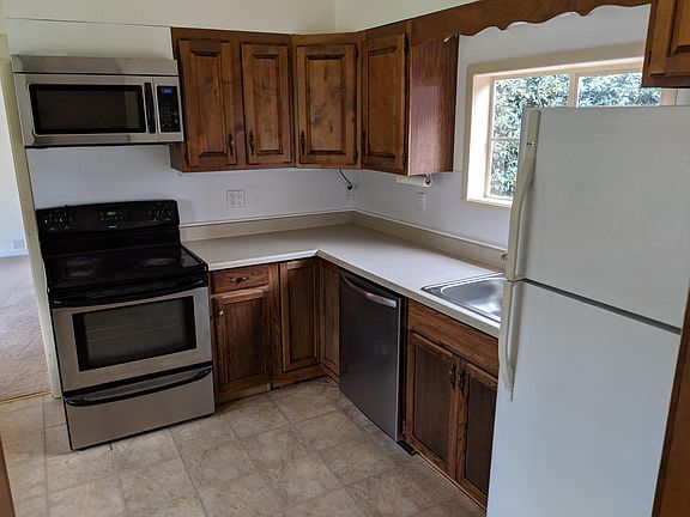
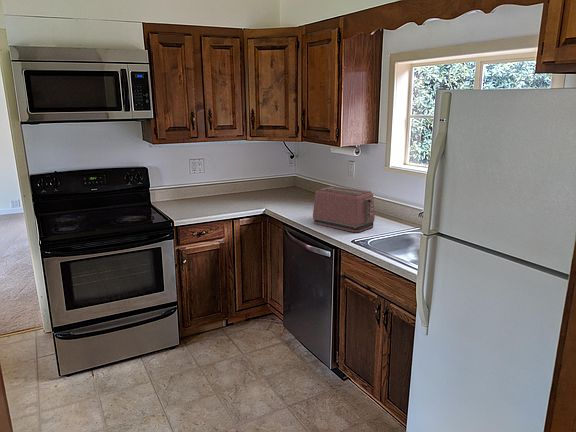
+ toaster [312,185,376,233]
